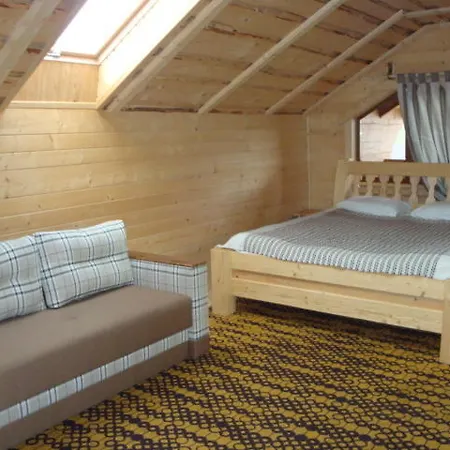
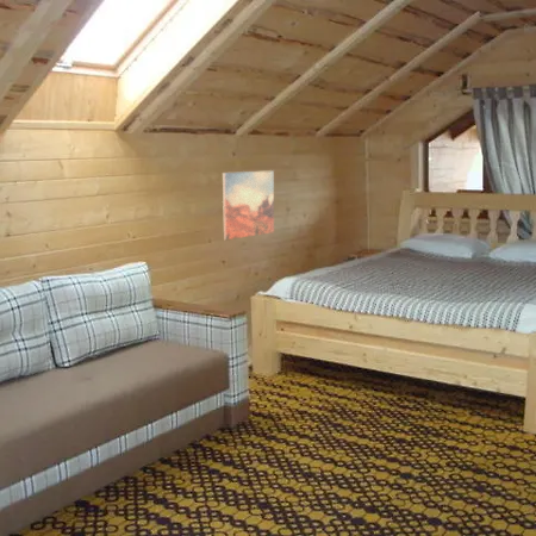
+ wall art [222,169,275,241]
